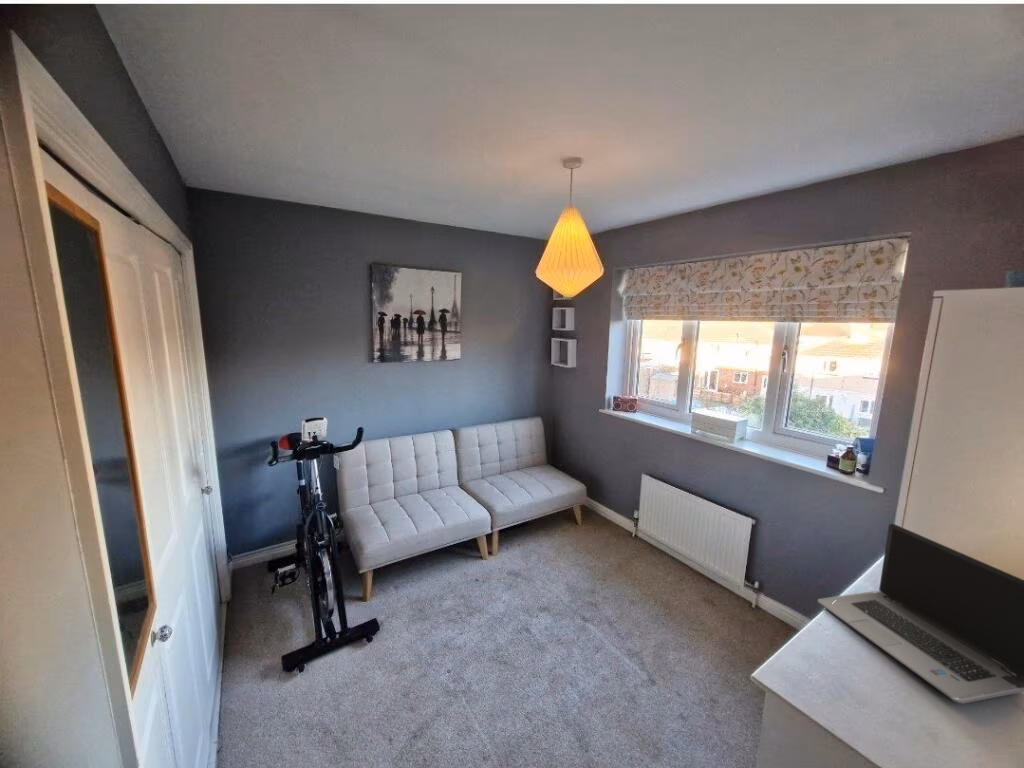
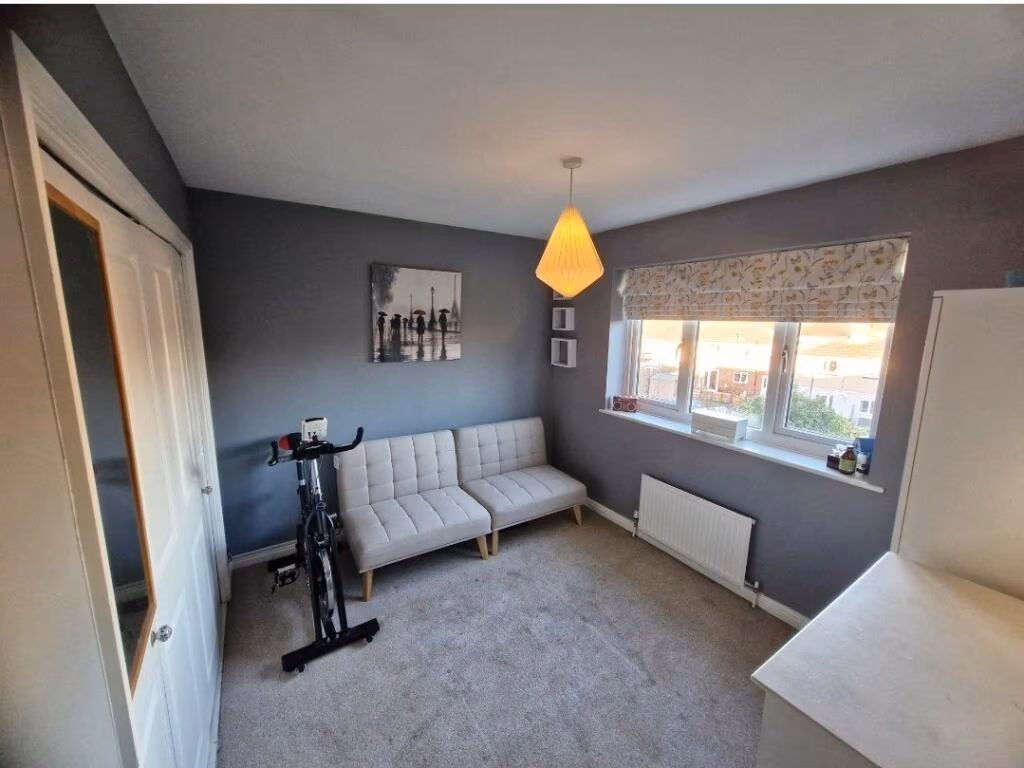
- laptop computer [817,523,1024,705]
